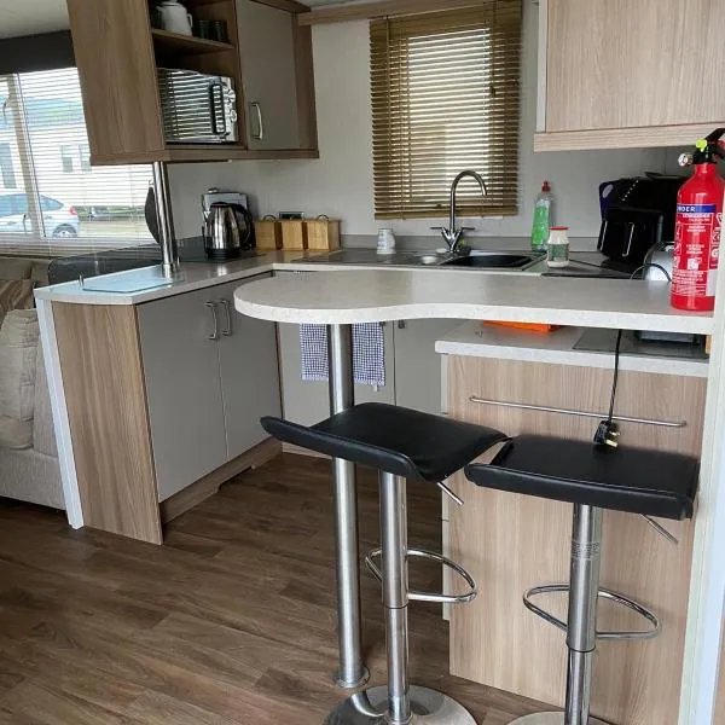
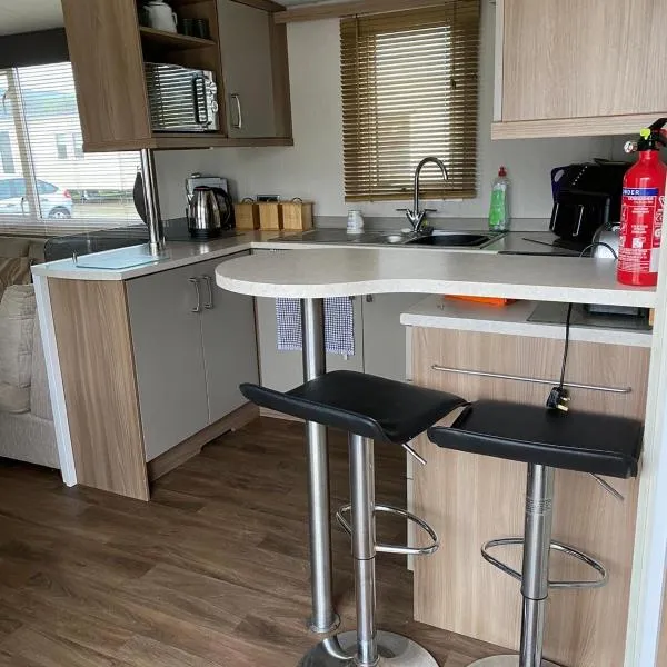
- jar [546,225,570,268]
